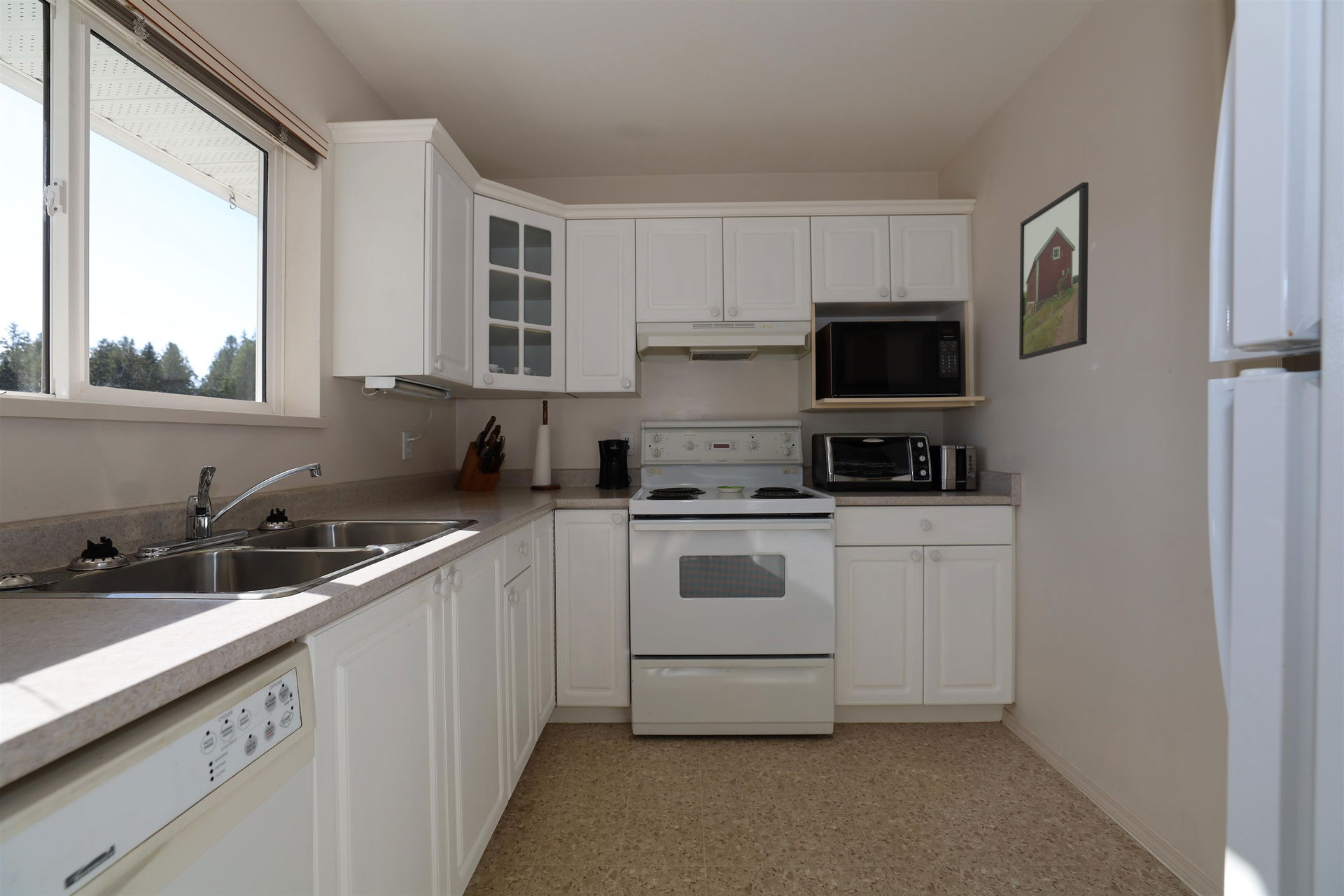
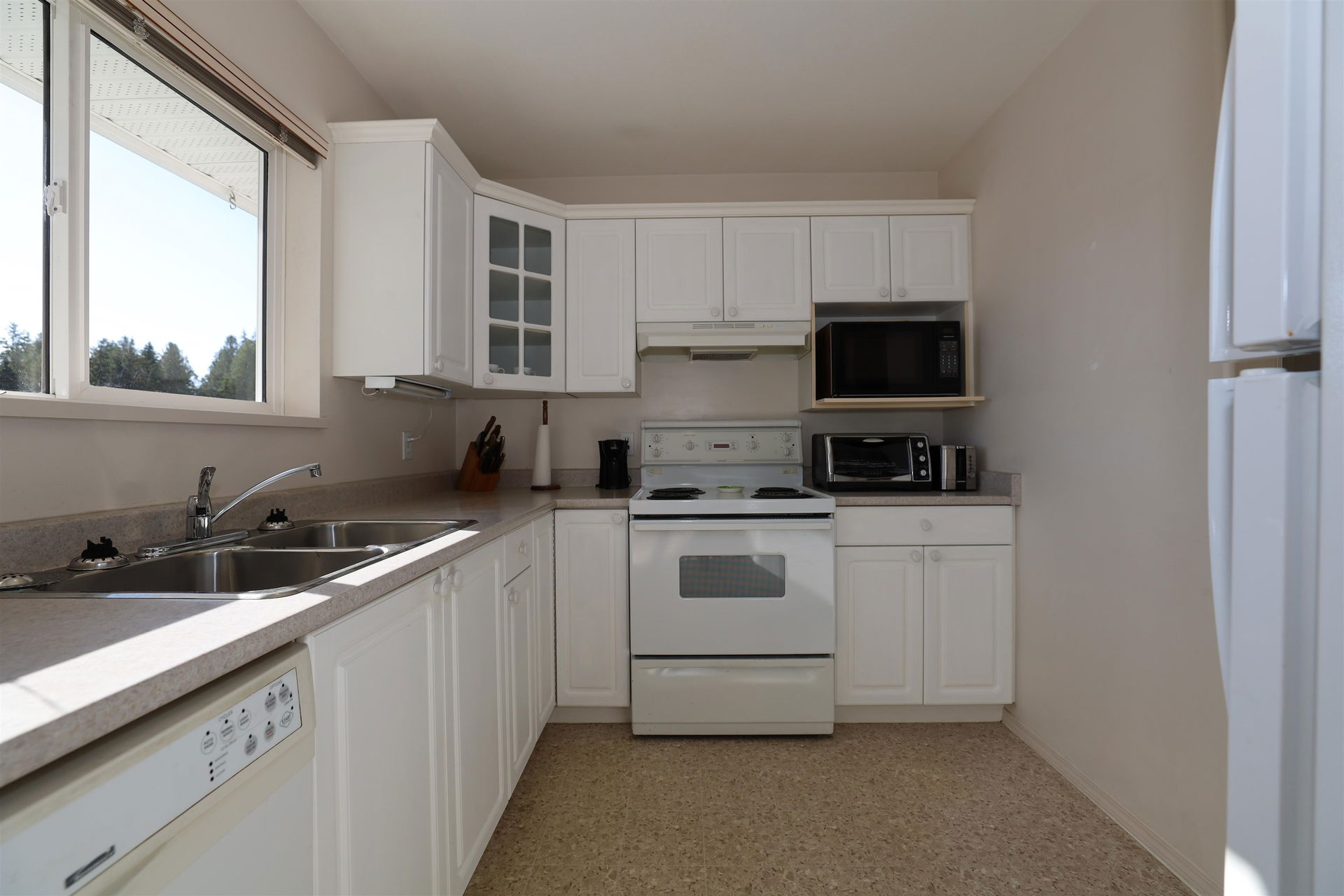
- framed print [1019,181,1089,360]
